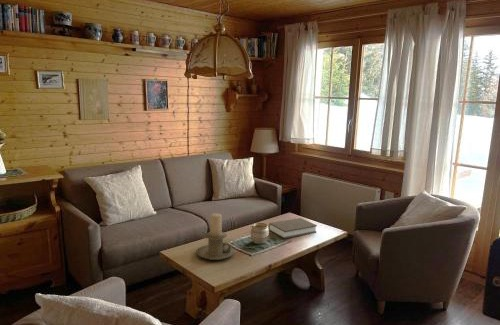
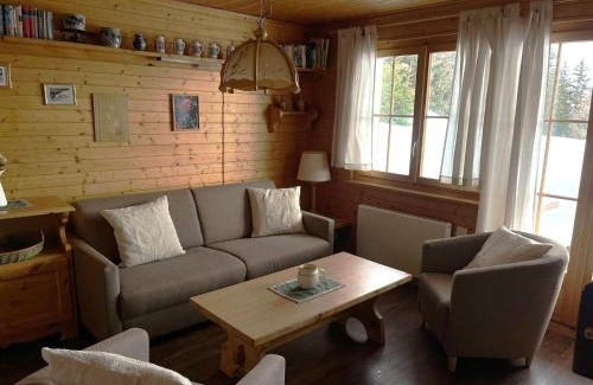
- candle holder [195,212,236,261]
- book [268,217,318,240]
